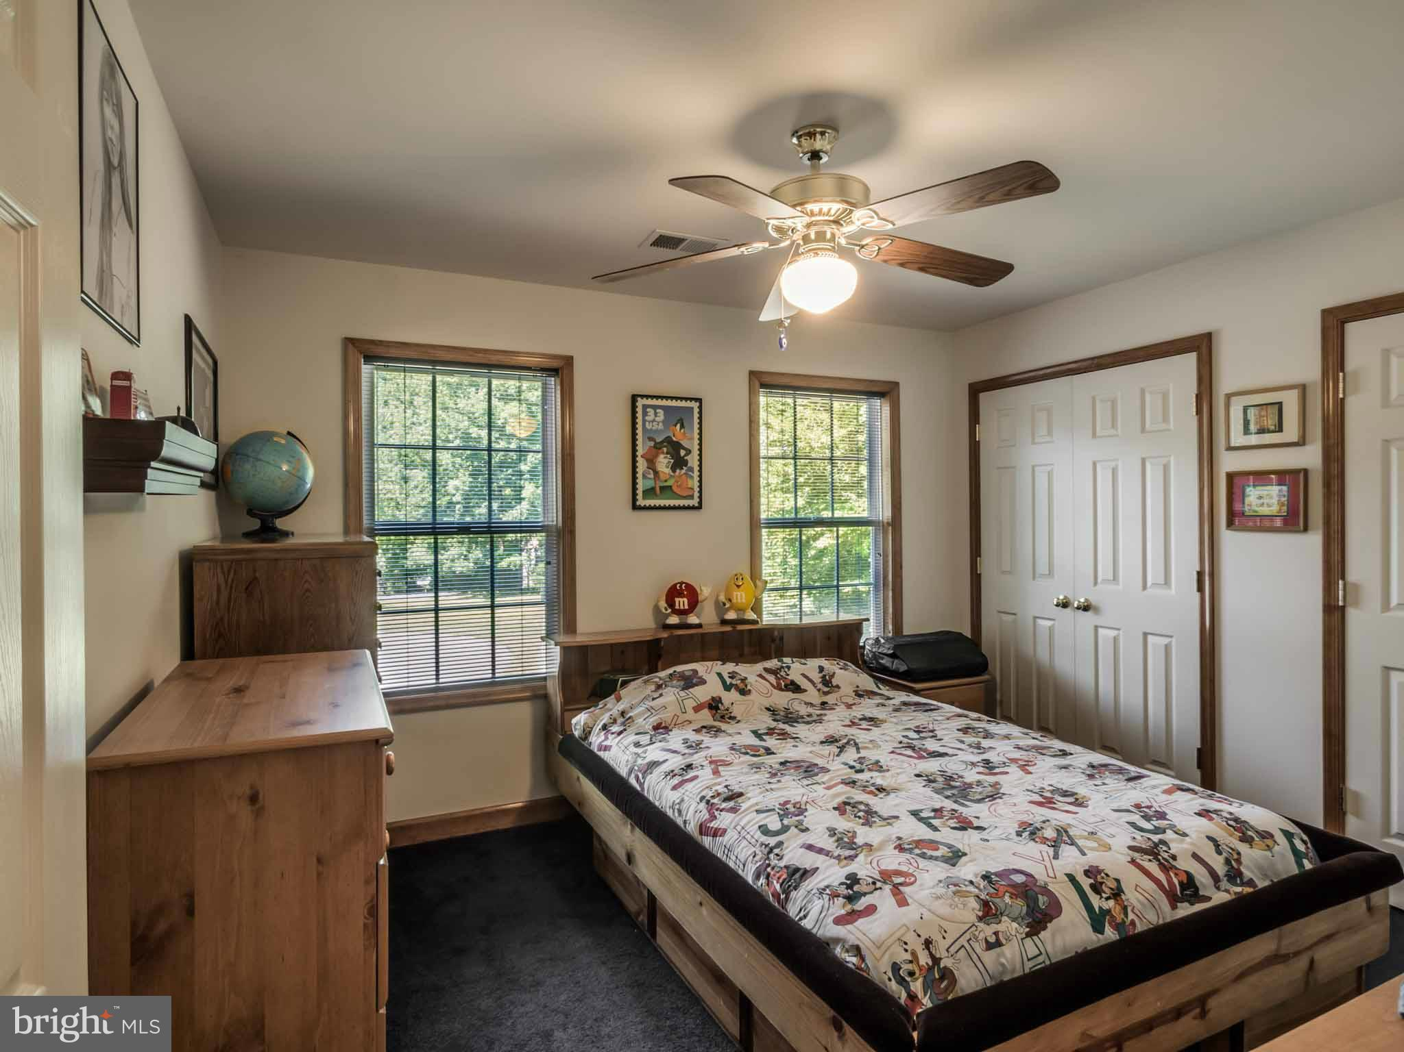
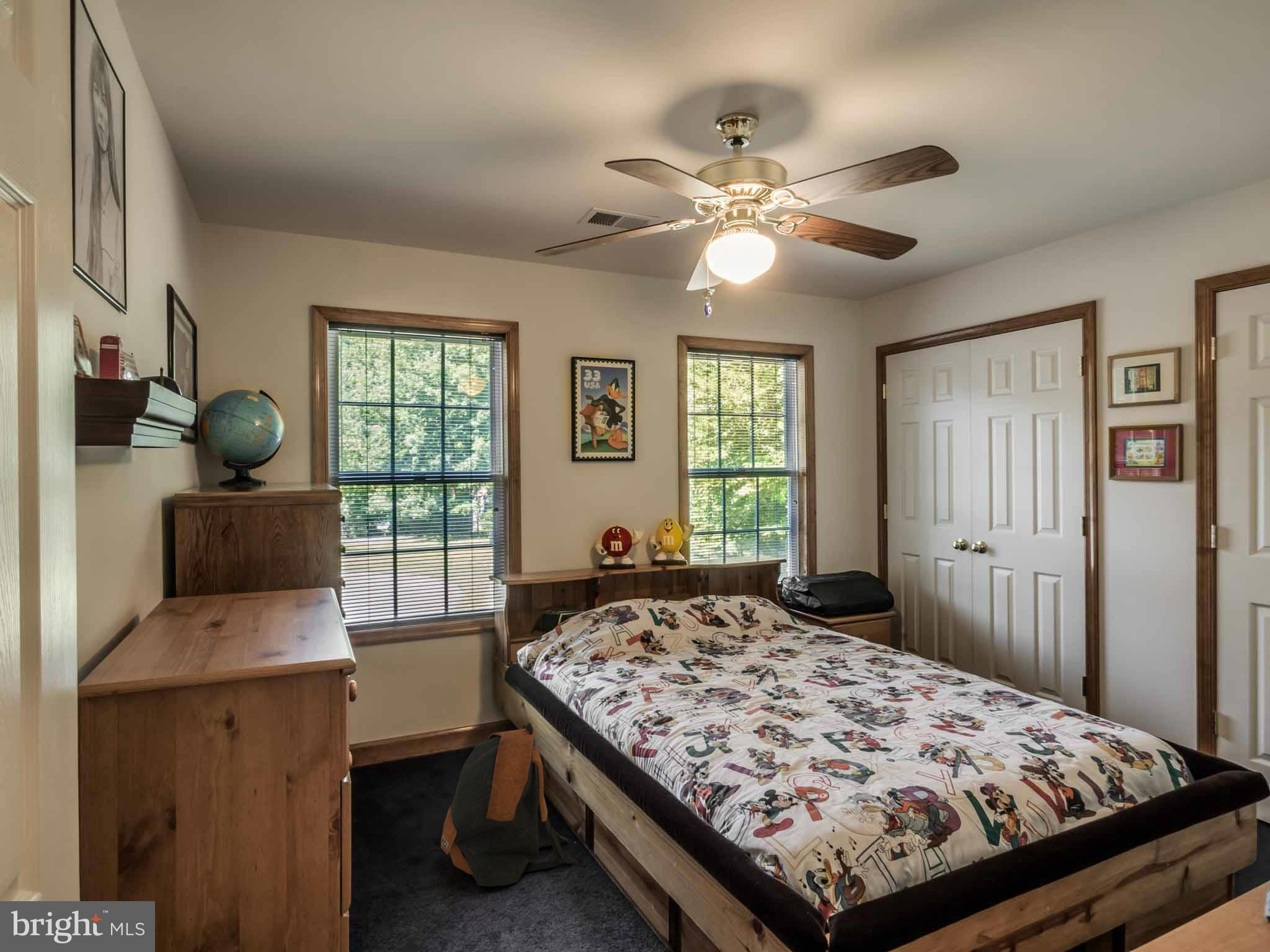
+ backpack [440,722,575,887]
